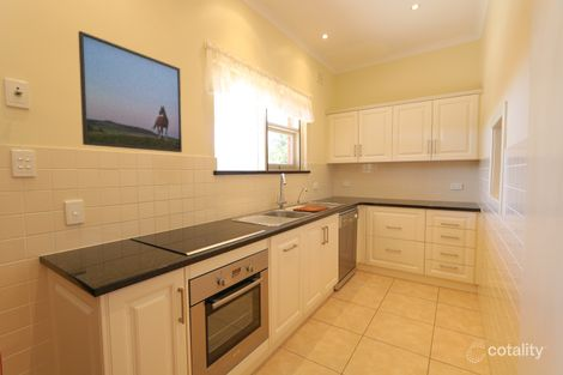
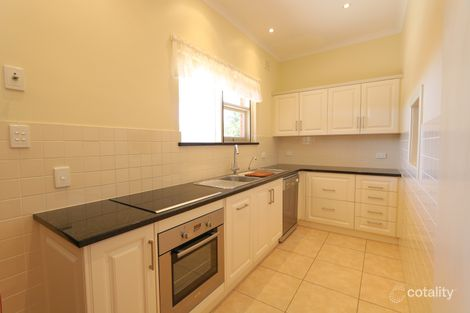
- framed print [77,30,183,153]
